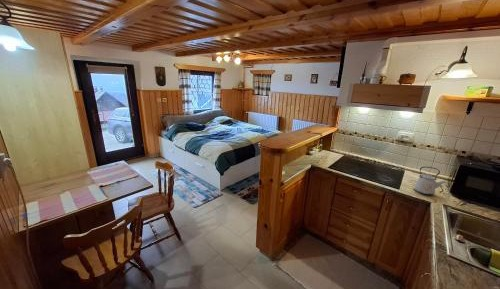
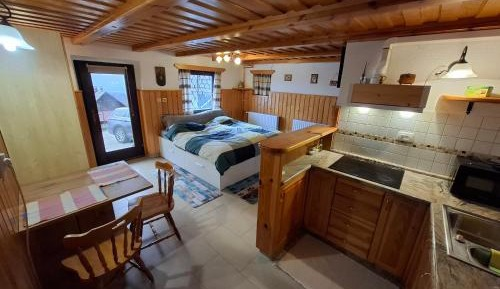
- kettle [413,166,446,196]
